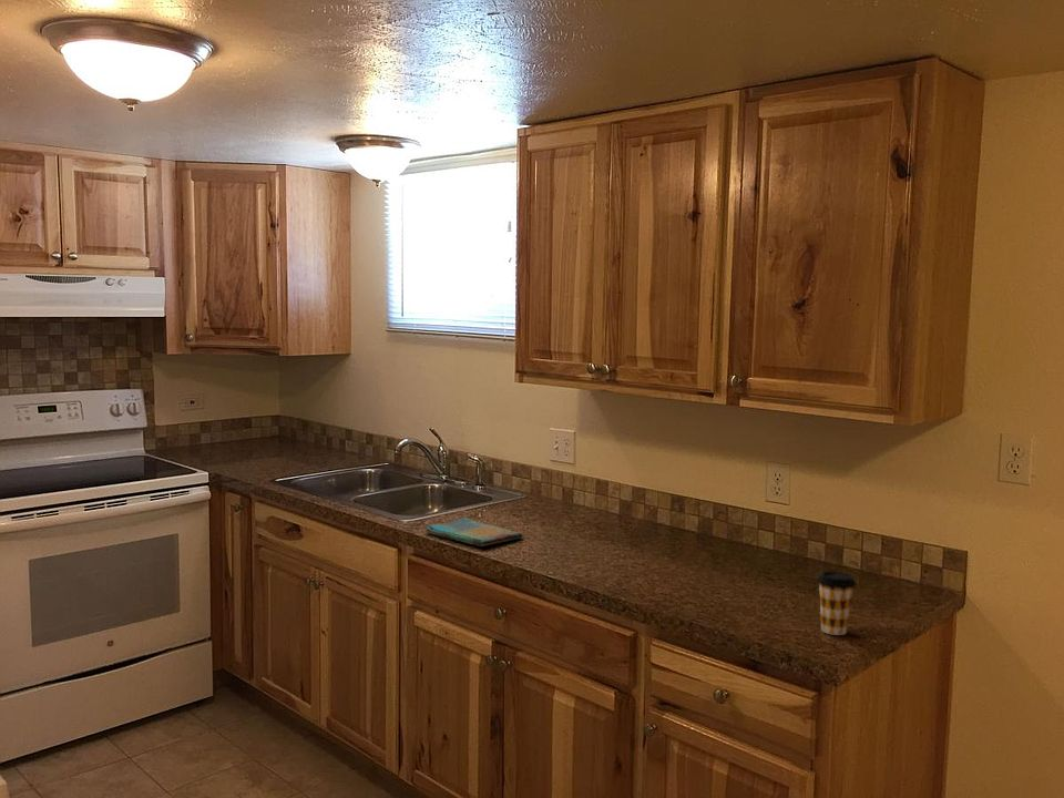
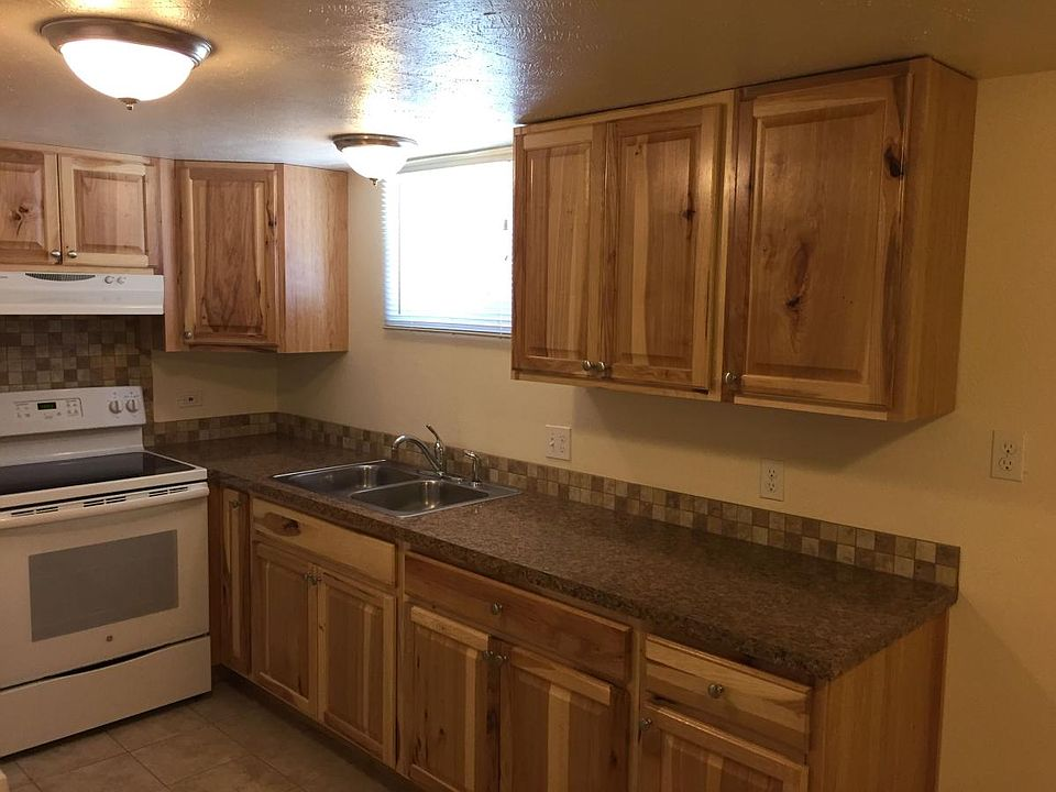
- dish towel [424,516,524,548]
- coffee cup [816,570,857,636]
